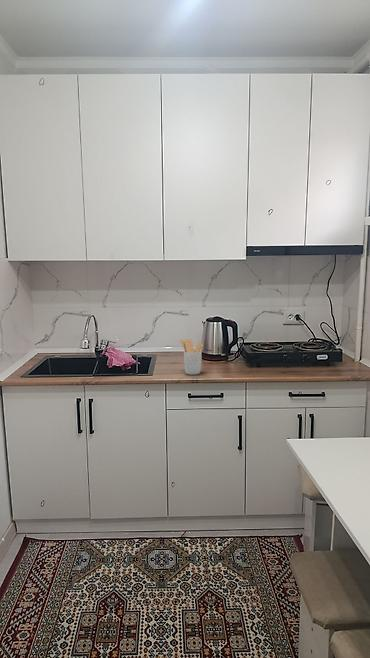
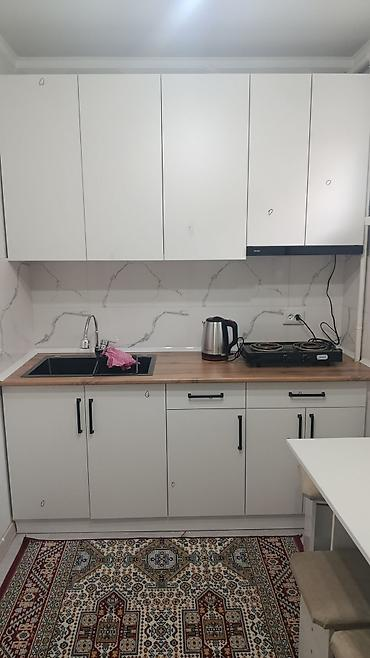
- utensil holder [179,338,204,376]
